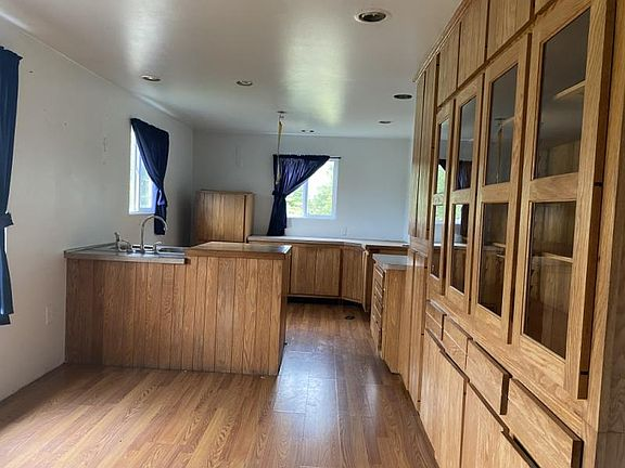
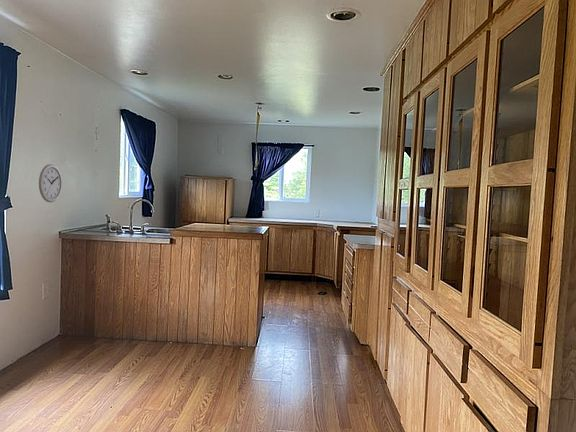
+ wall clock [38,163,63,203]
